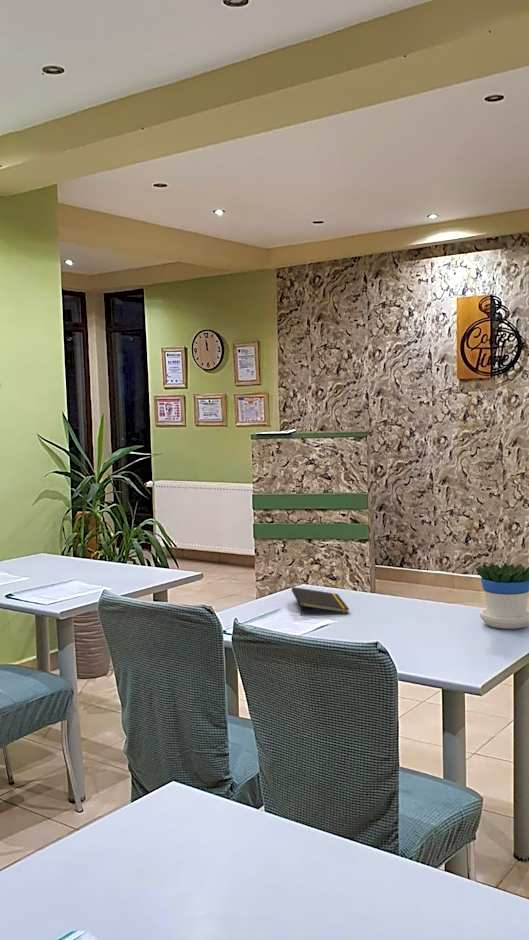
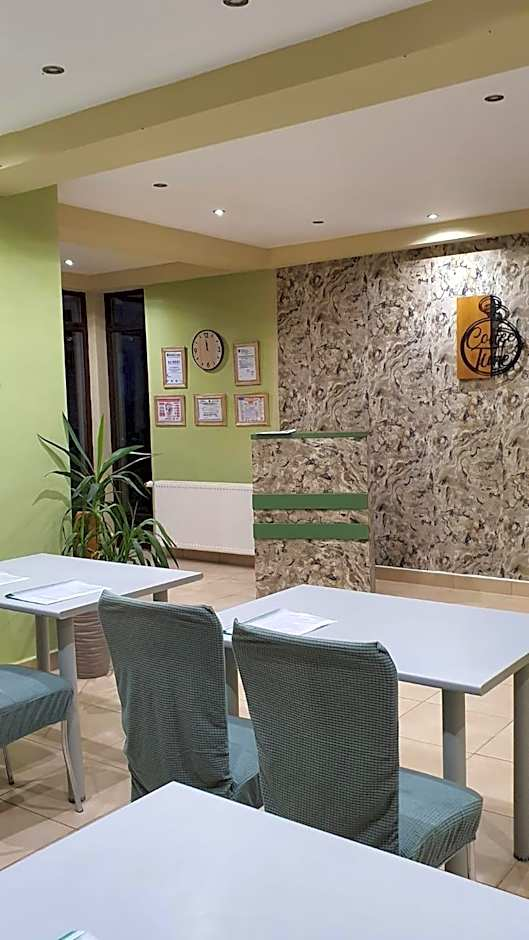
- notepad [291,586,350,617]
- flowerpot [475,562,529,630]
